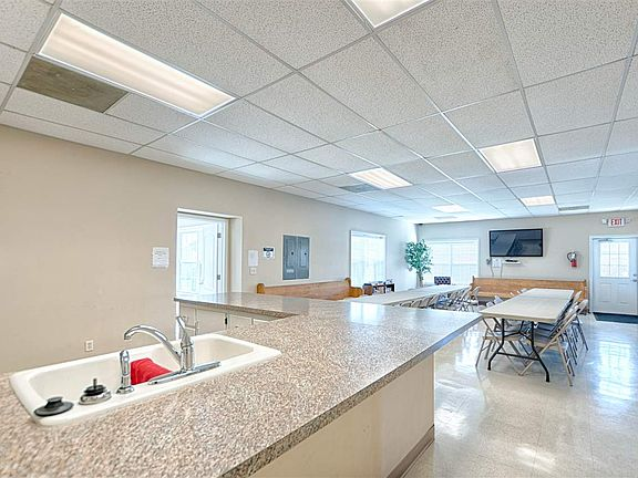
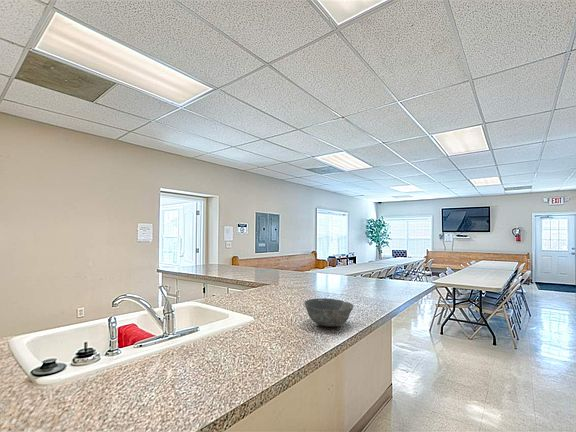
+ bowl [304,297,354,328]
